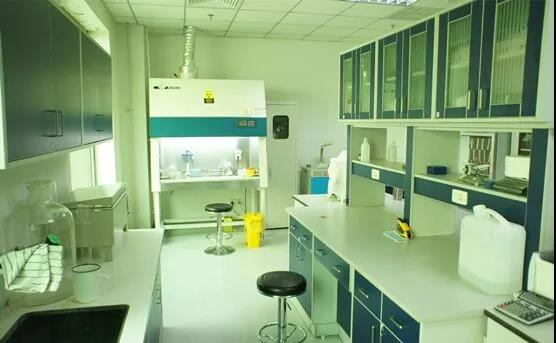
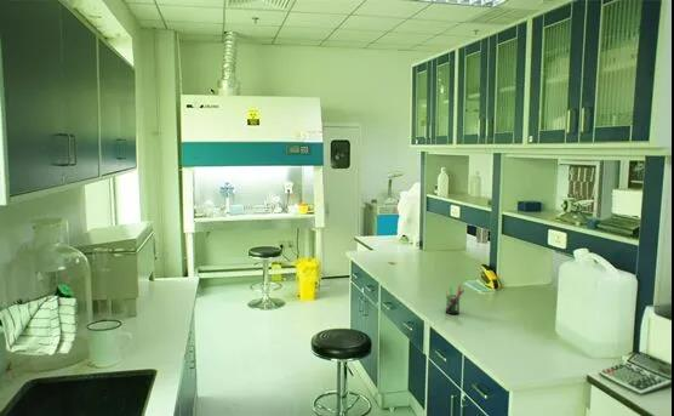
+ pen holder [442,284,464,315]
